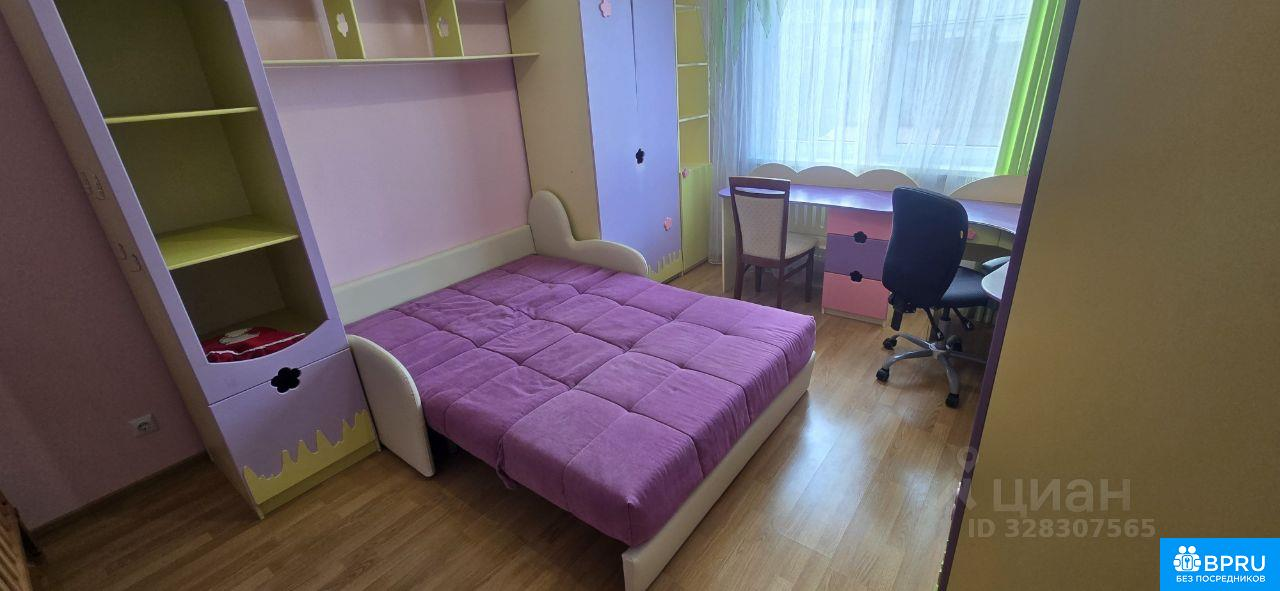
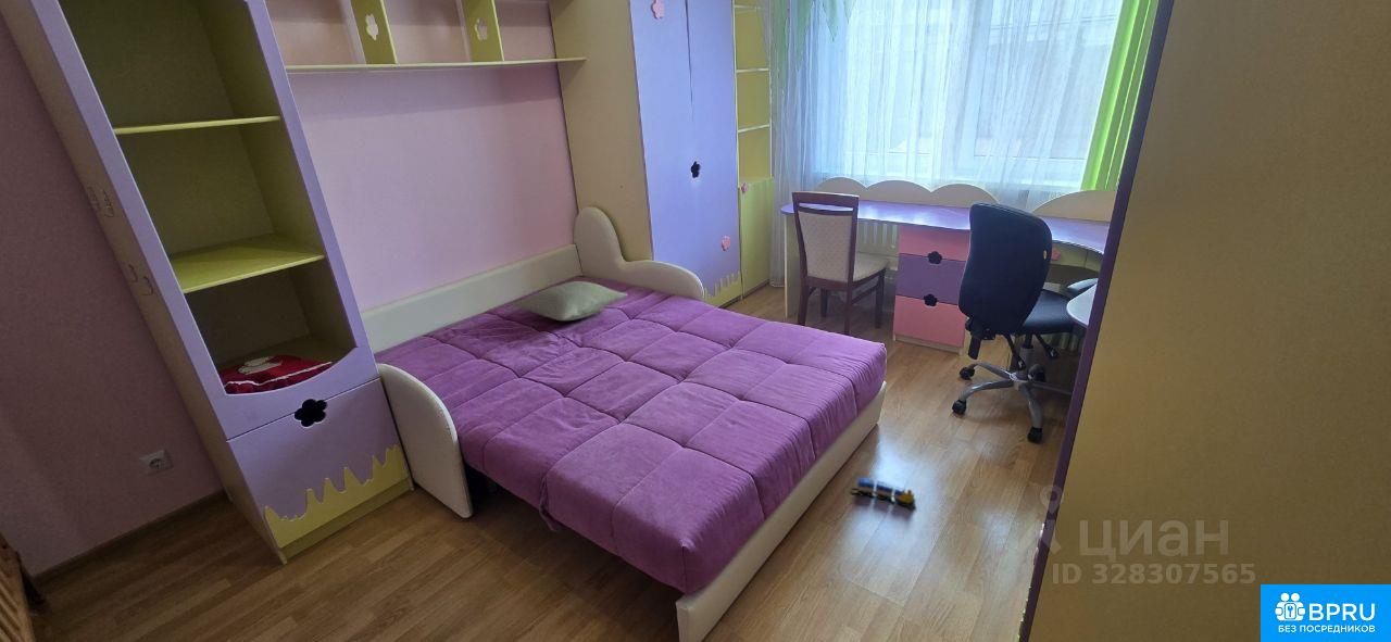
+ toy train [849,476,918,511]
+ pillow [511,280,628,322]
